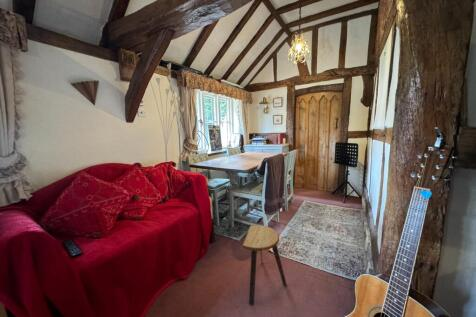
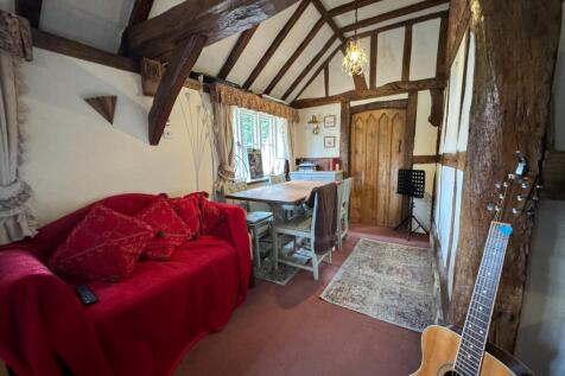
- stool [242,224,287,306]
